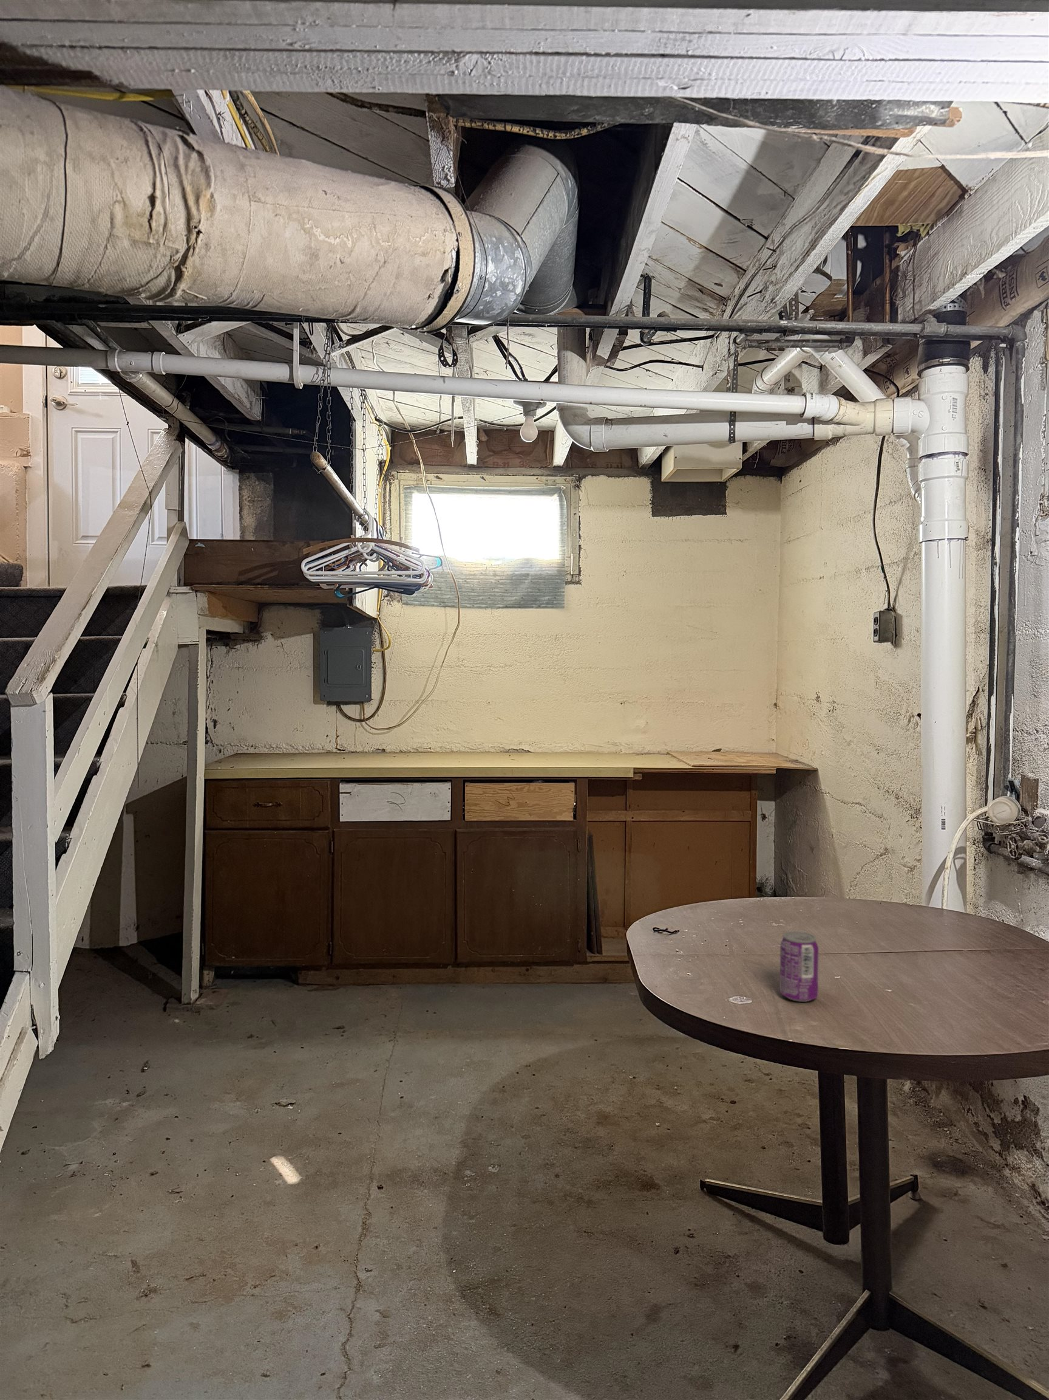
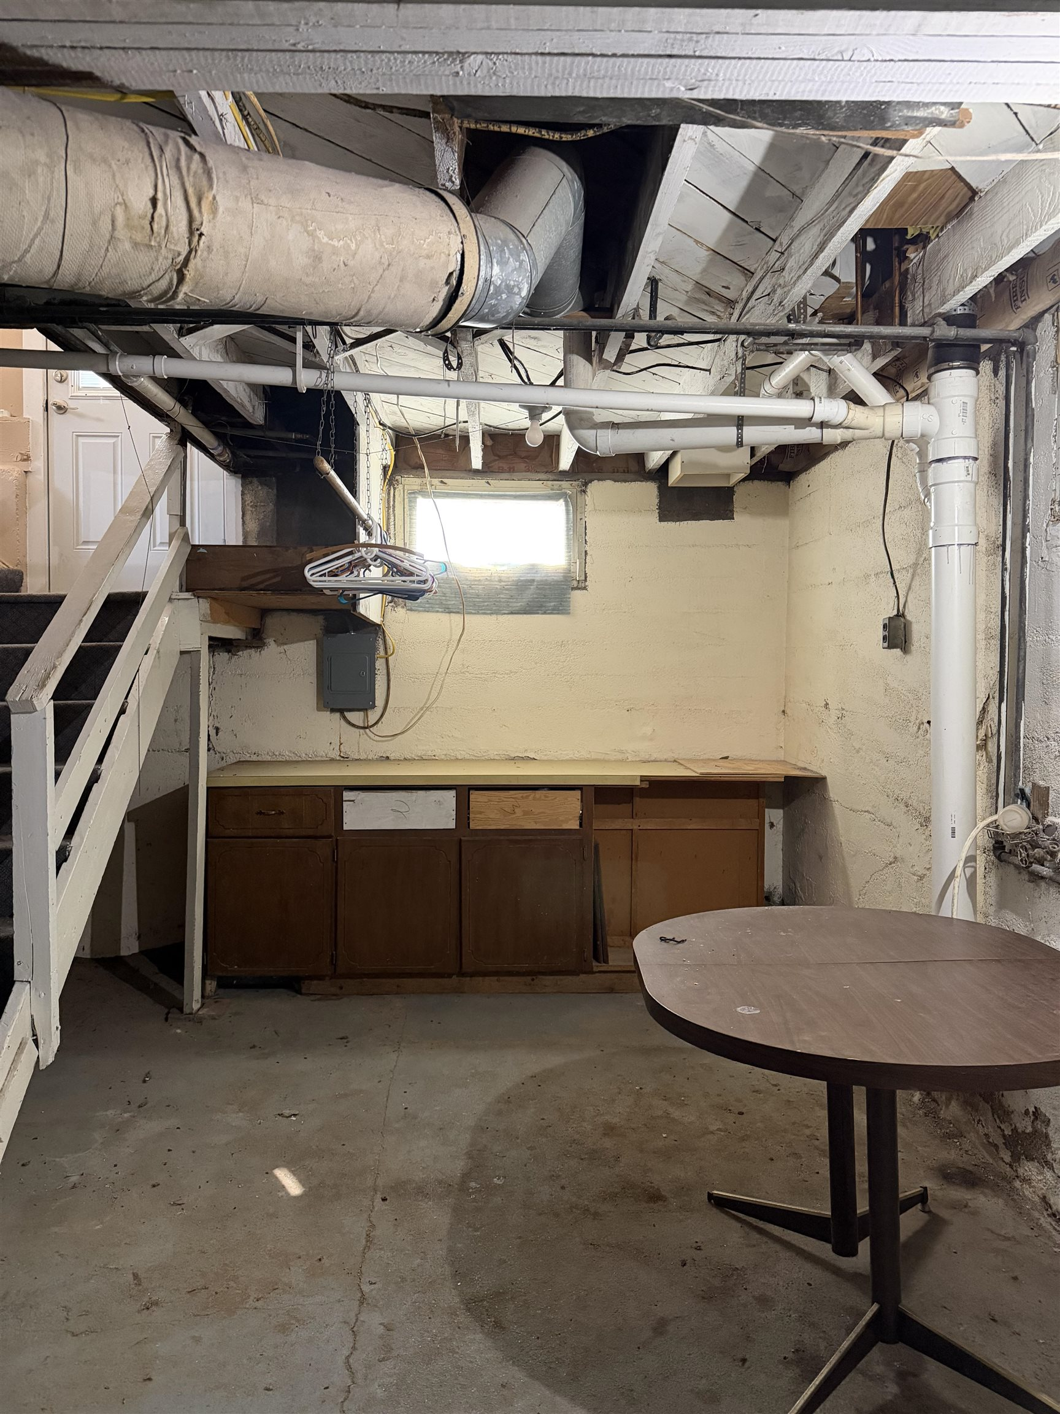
- beverage can [779,930,819,1003]
